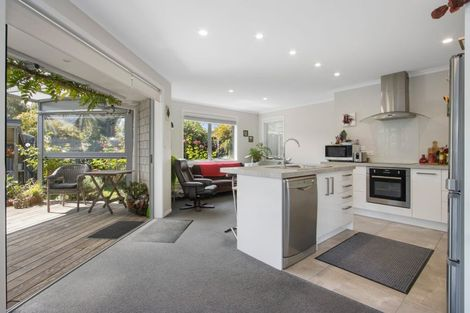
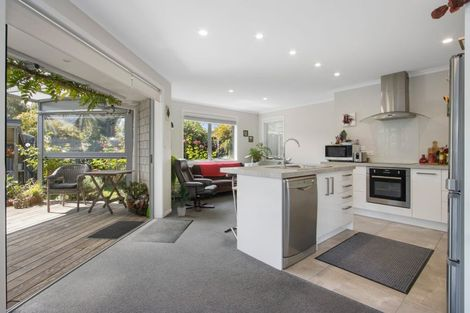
+ indoor plant [169,182,196,217]
